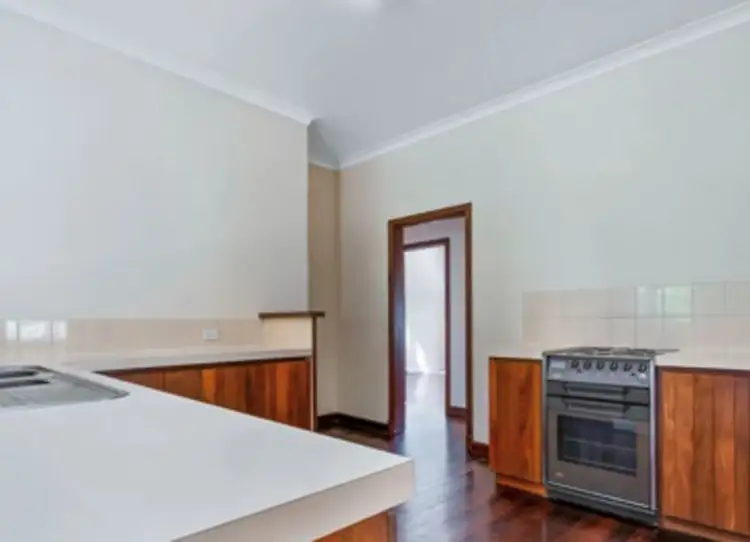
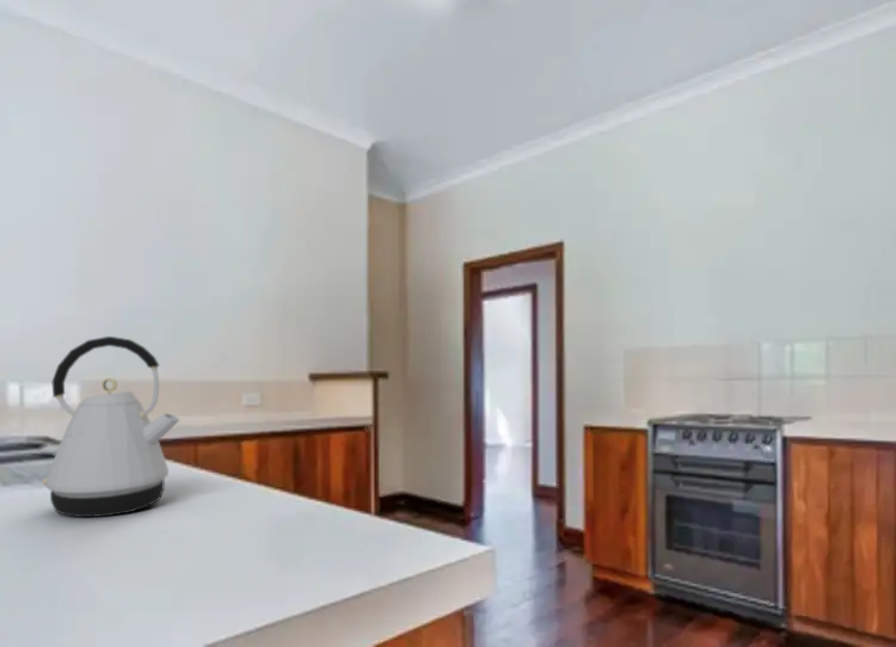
+ kettle [42,335,182,518]
